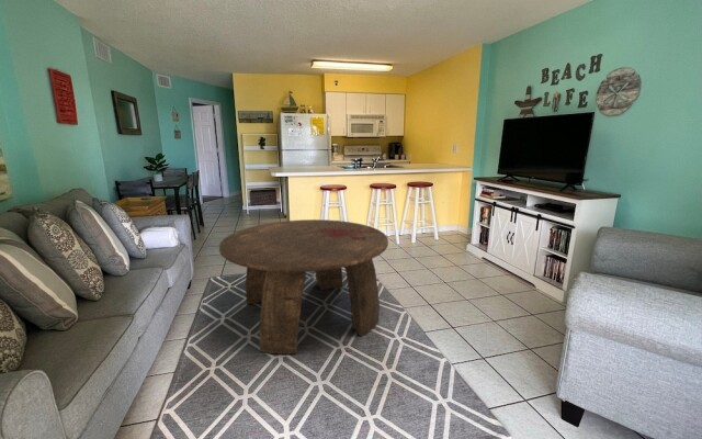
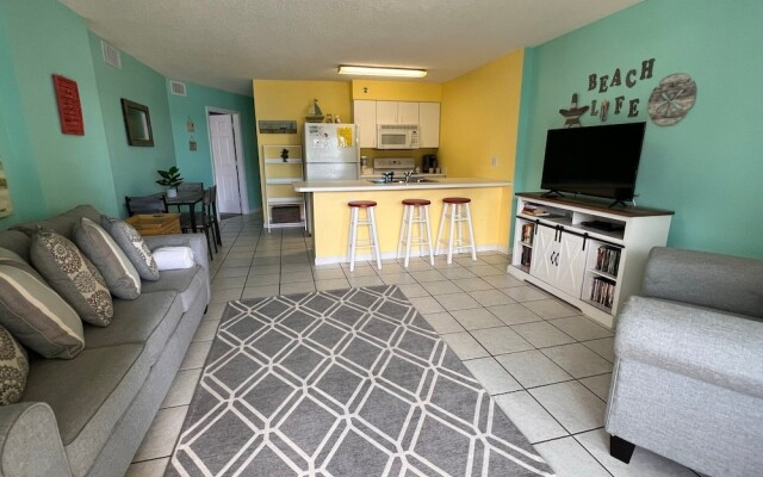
- coffee table [218,218,389,356]
